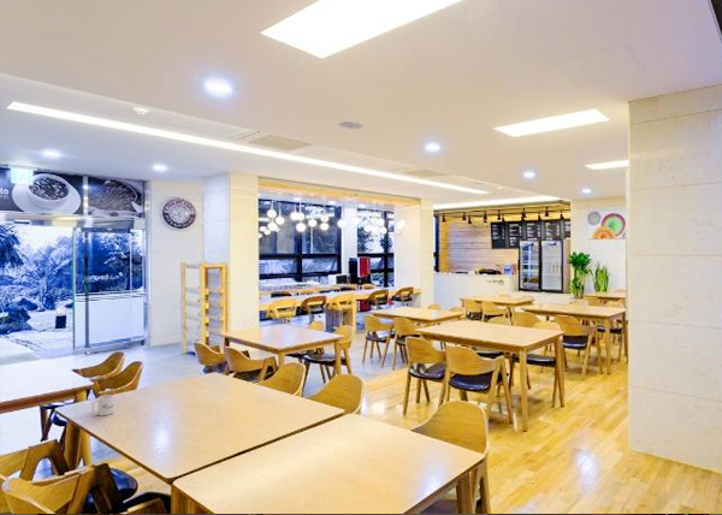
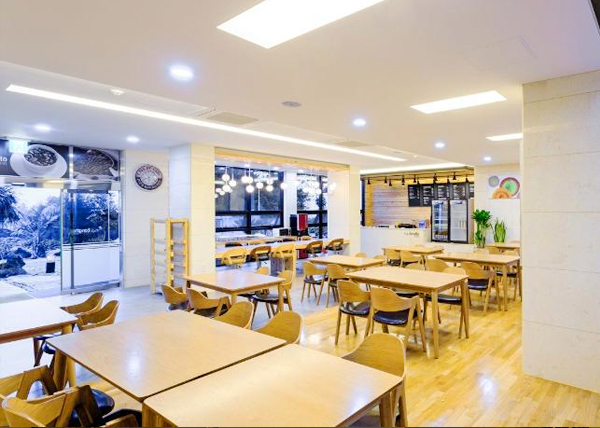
- mug [90,393,116,416]
